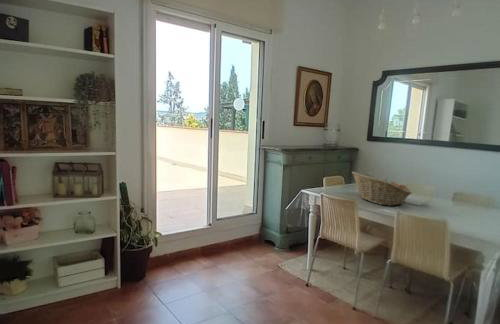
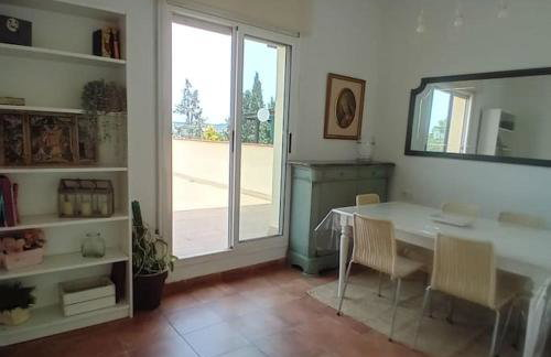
- fruit basket [351,171,413,207]
